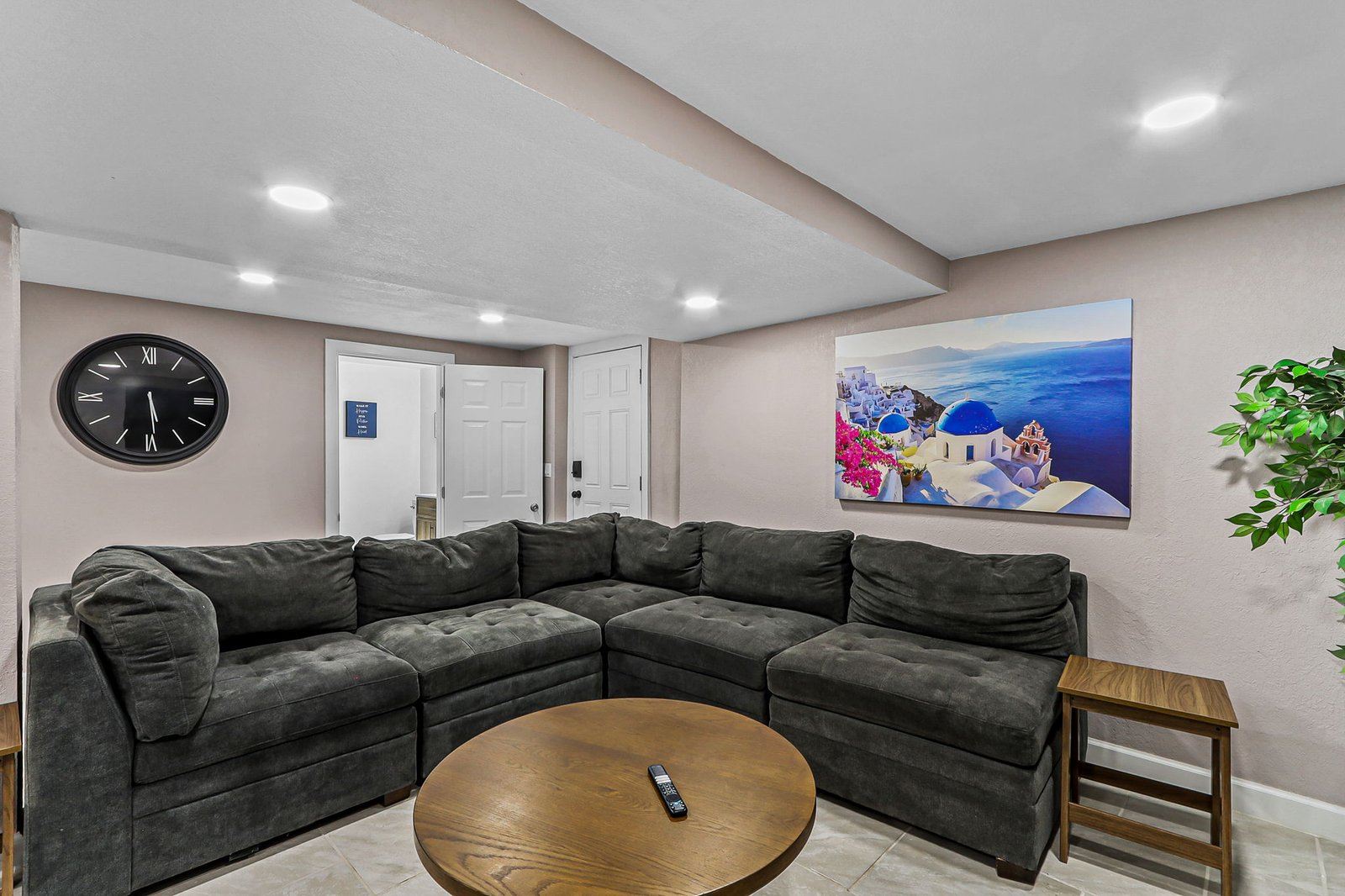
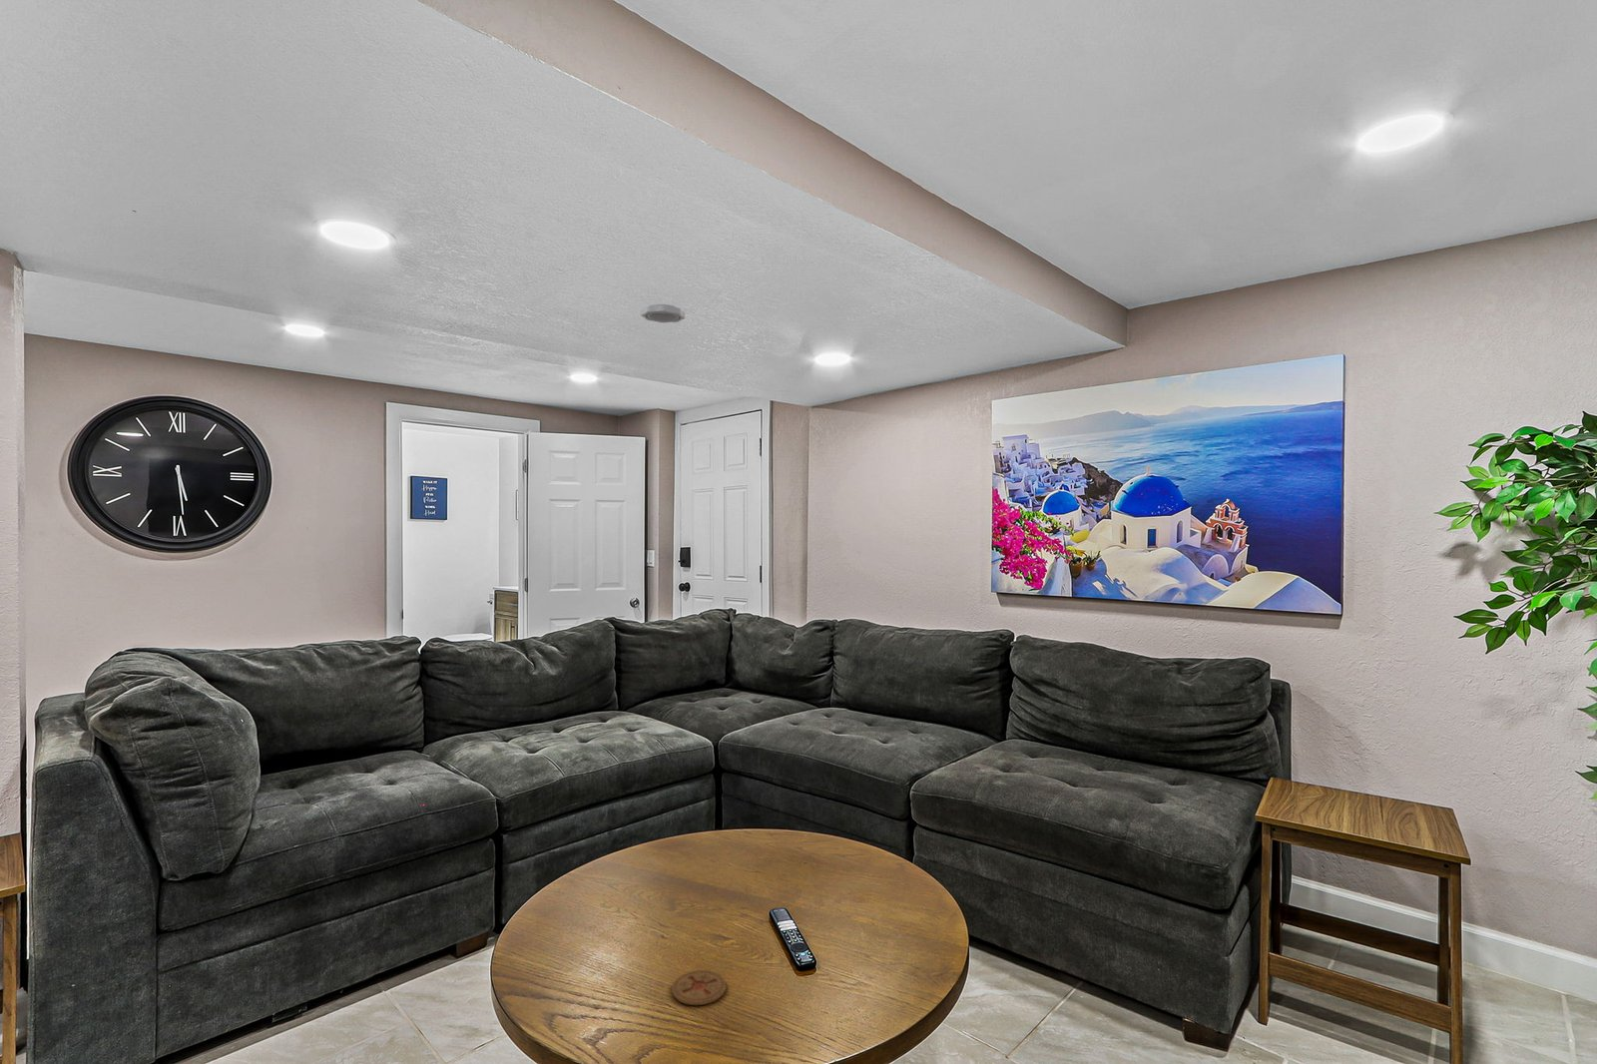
+ coaster [671,969,728,1006]
+ smoke detector [640,304,686,323]
